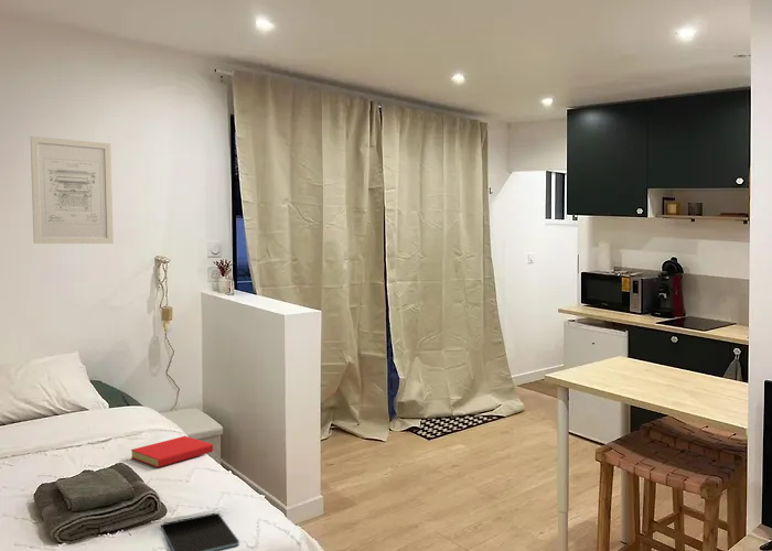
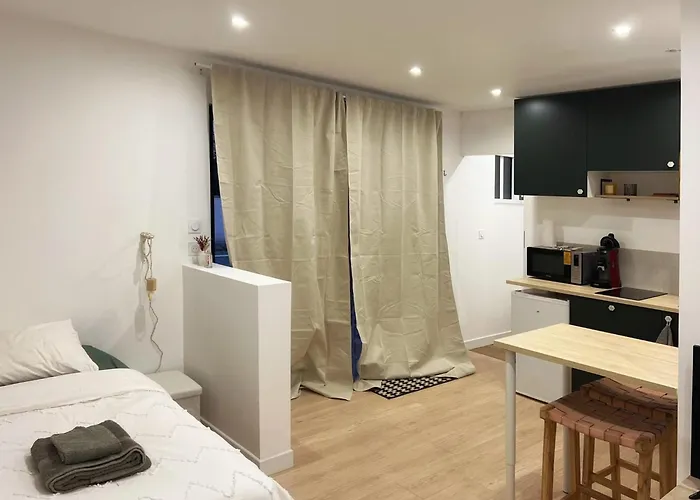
- book [130,435,214,468]
- wall art [30,136,115,245]
- tablet [160,512,240,551]
